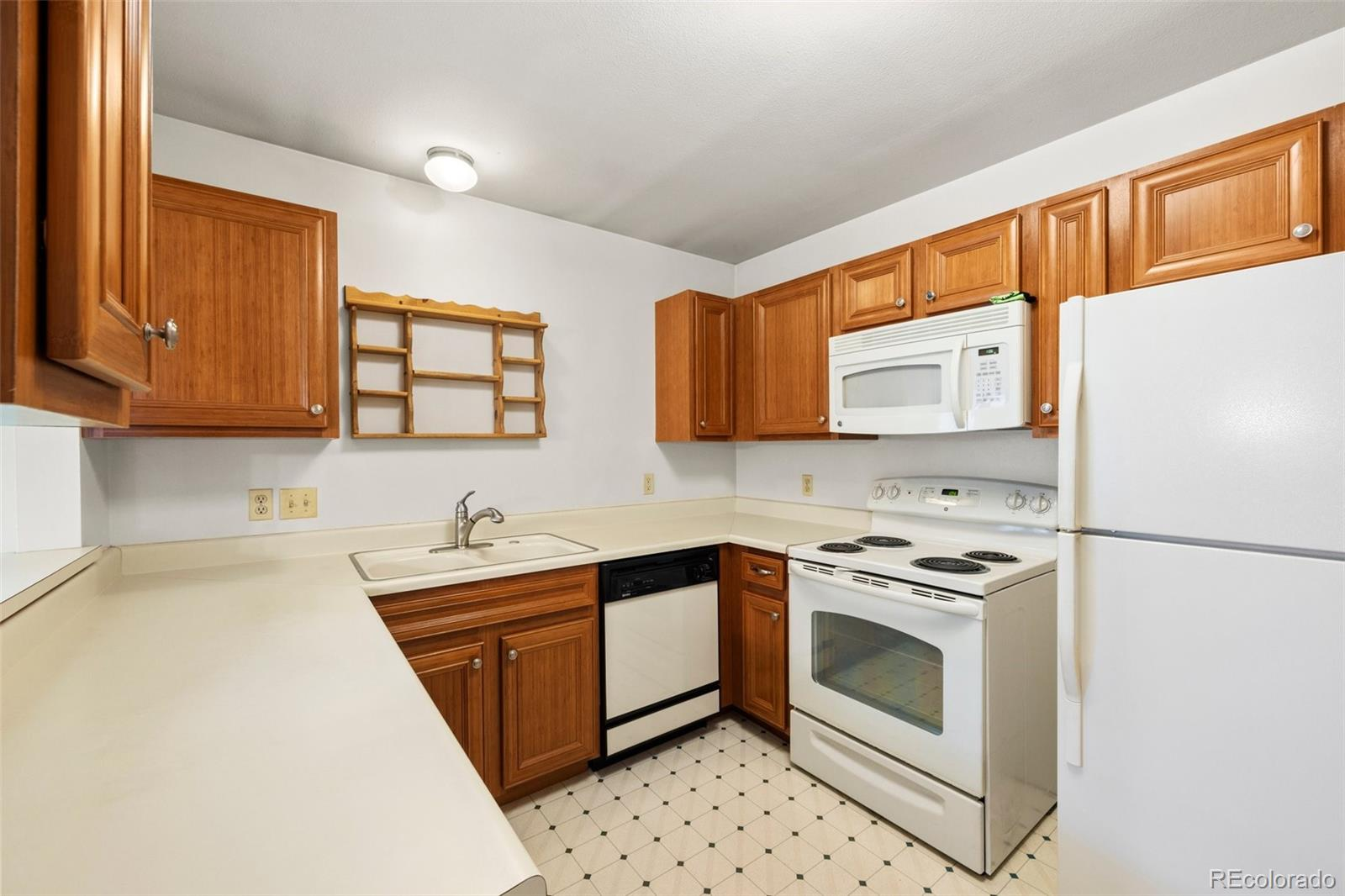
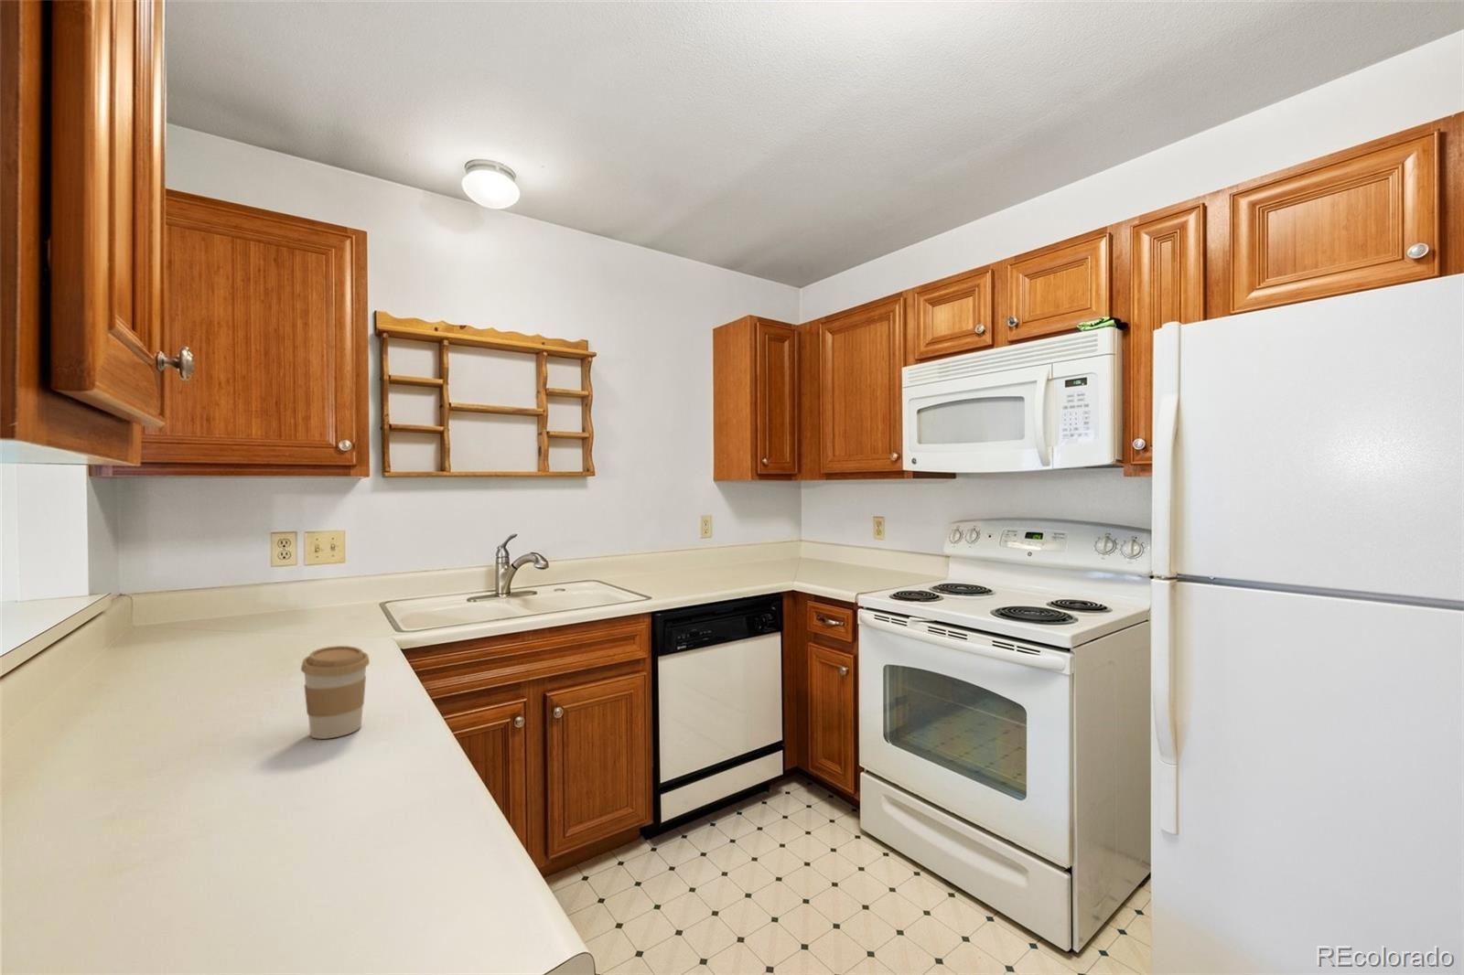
+ coffee cup [300,645,370,740]
